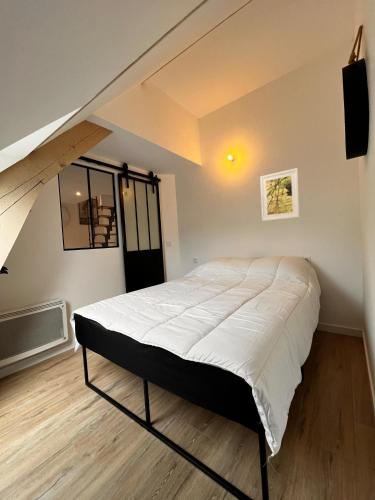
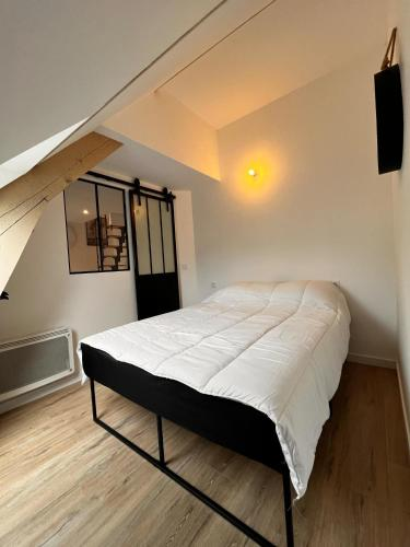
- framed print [259,167,301,222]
